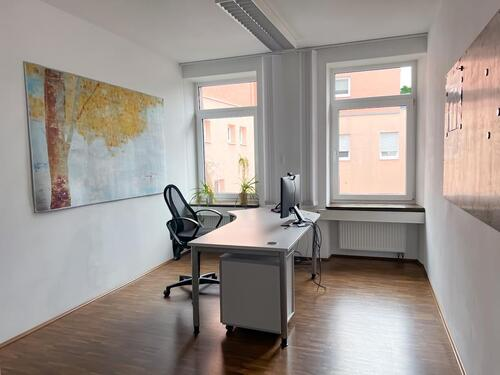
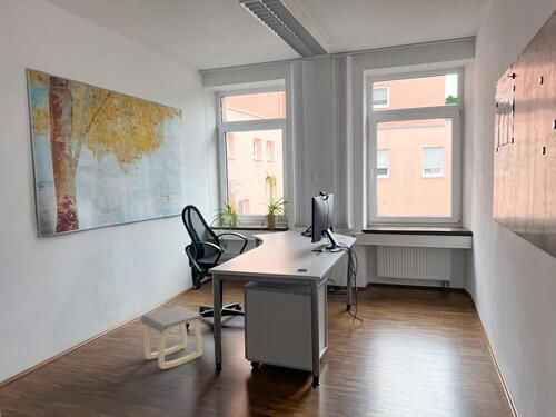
+ stool [140,305,205,370]
